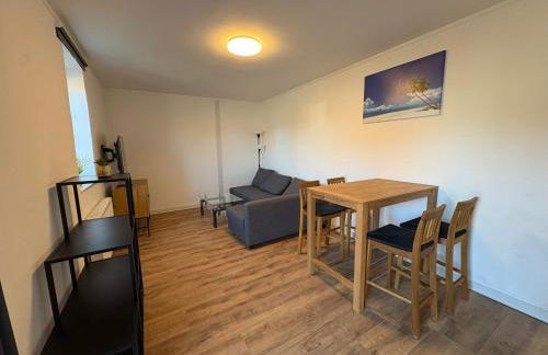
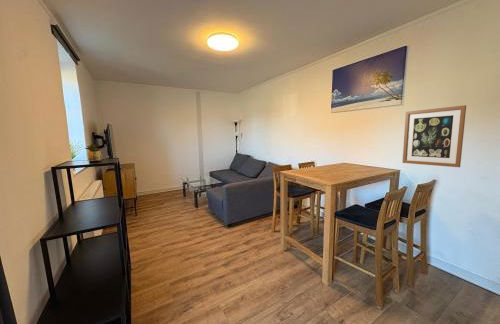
+ wall art [401,104,467,168]
